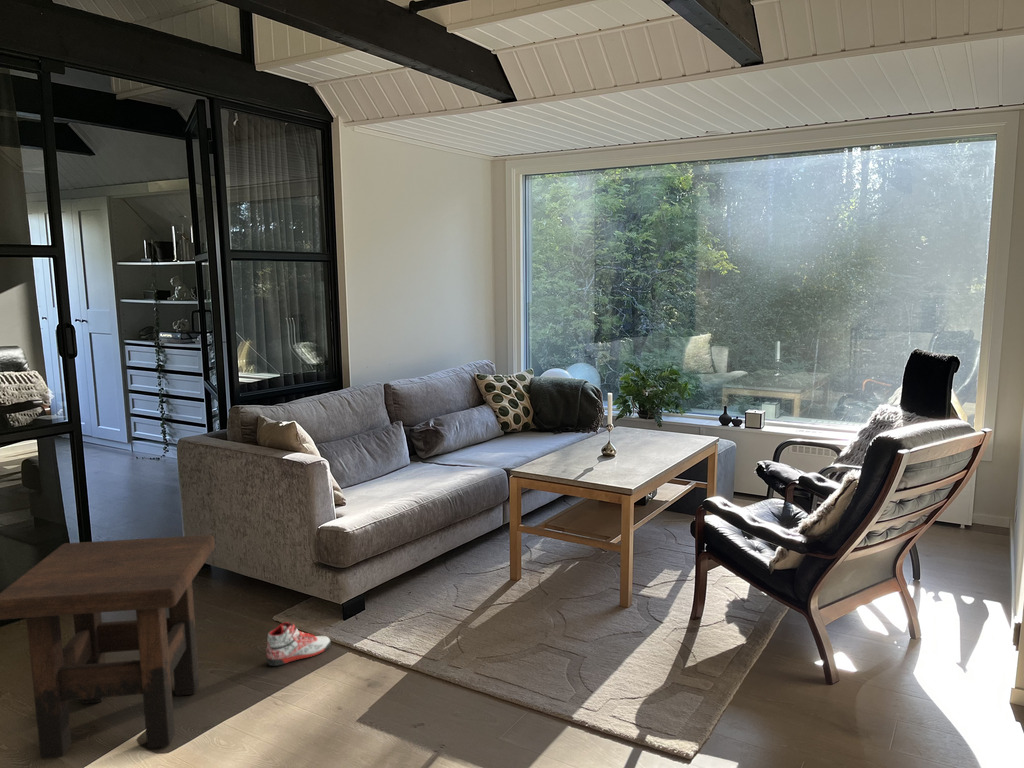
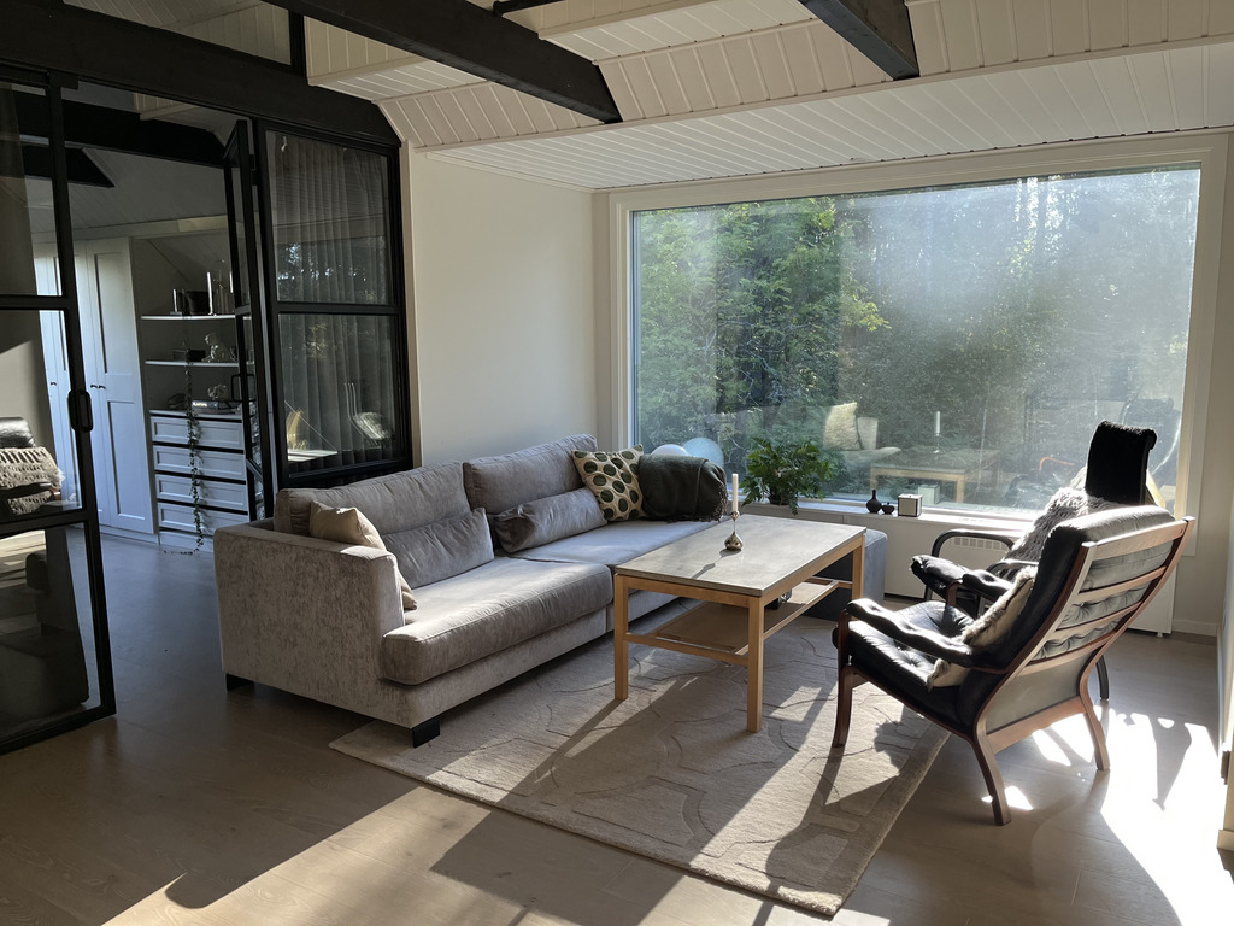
- sneaker [265,621,332,667]
- side table [0,534,216,759]
